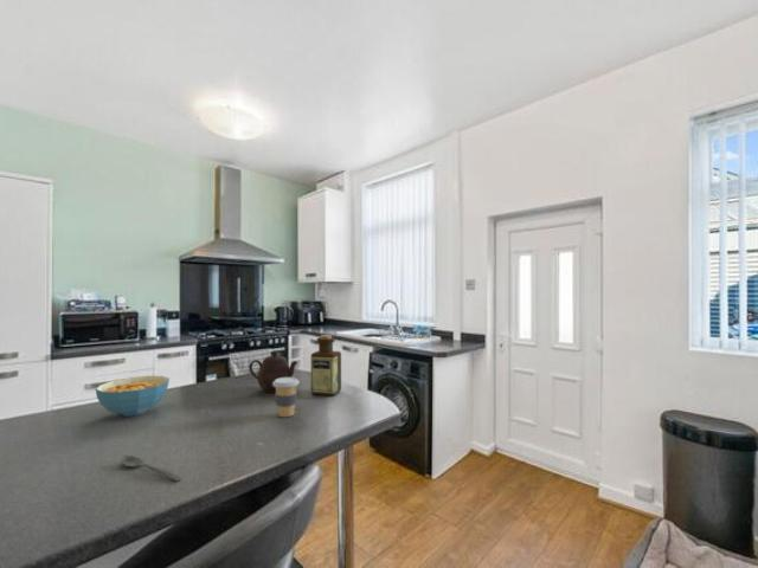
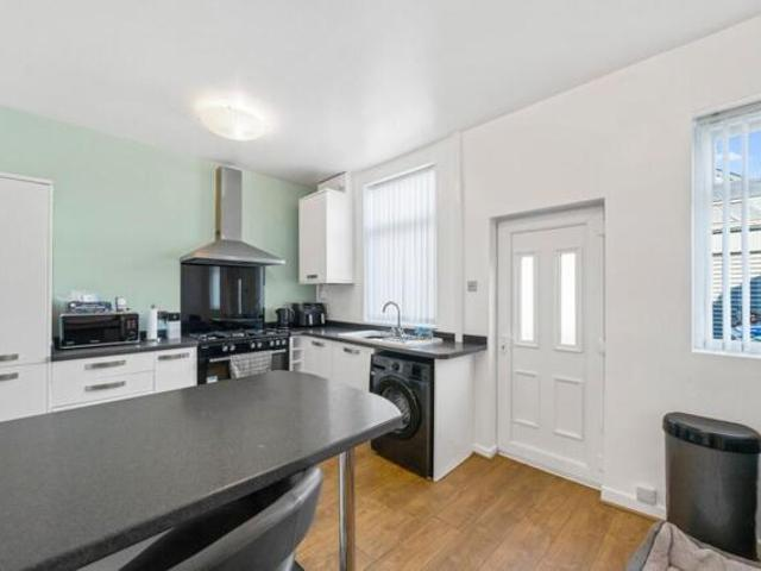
- spoon [120,454,182,483]
- coffee cup [272,376,301,418]
- teapot [248,350,298,394]
- bottle [309,334,342,396]
- cereal bowl [95,375,171,418]
